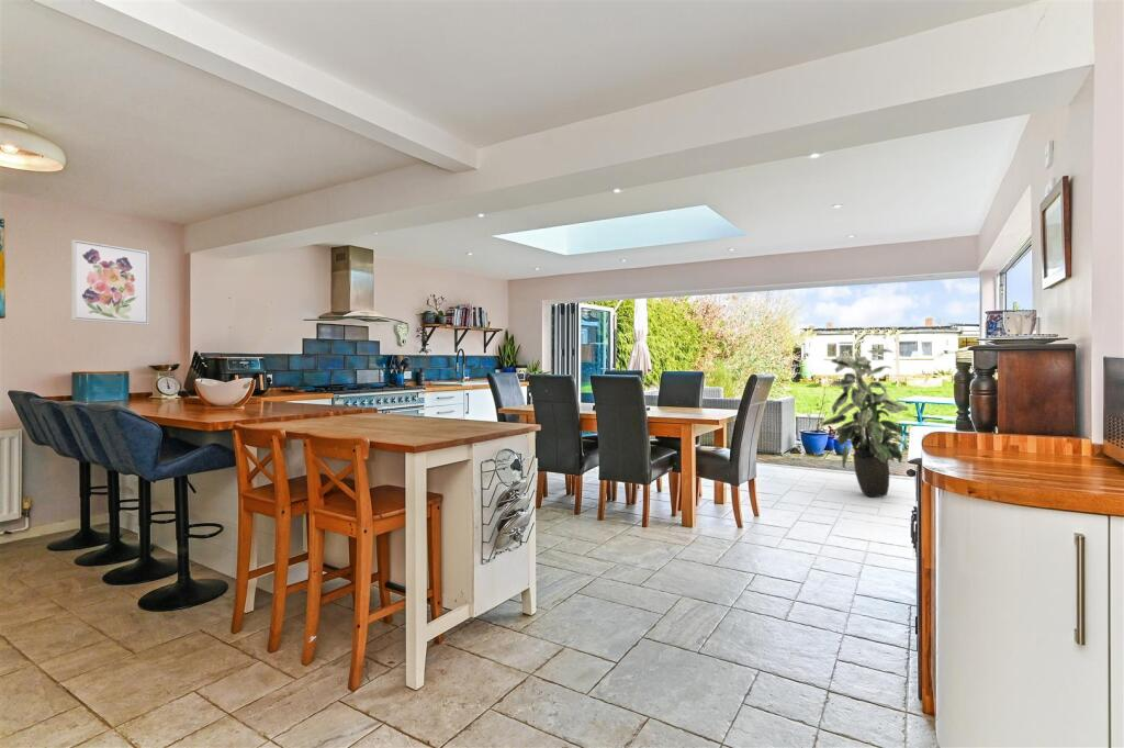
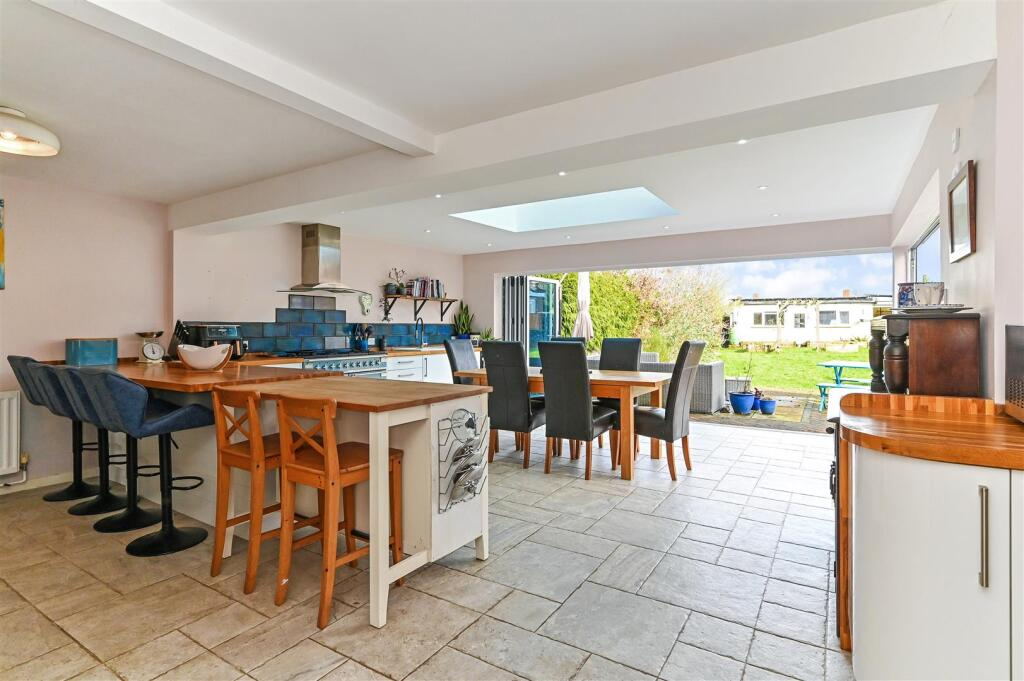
- indoor plant [821,347,909,499]
- wall art [70,238,149,326]
